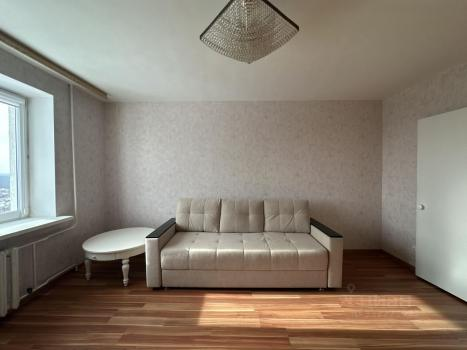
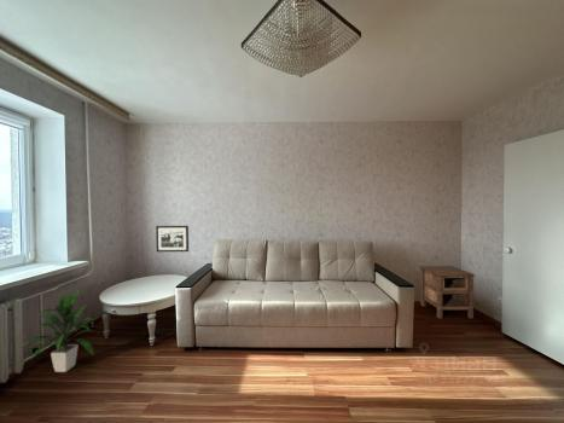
+ nightstand [419,265,476,320]
+ indoor plant [18,288,98,373]
+ picture frame [155,225,190,253]
